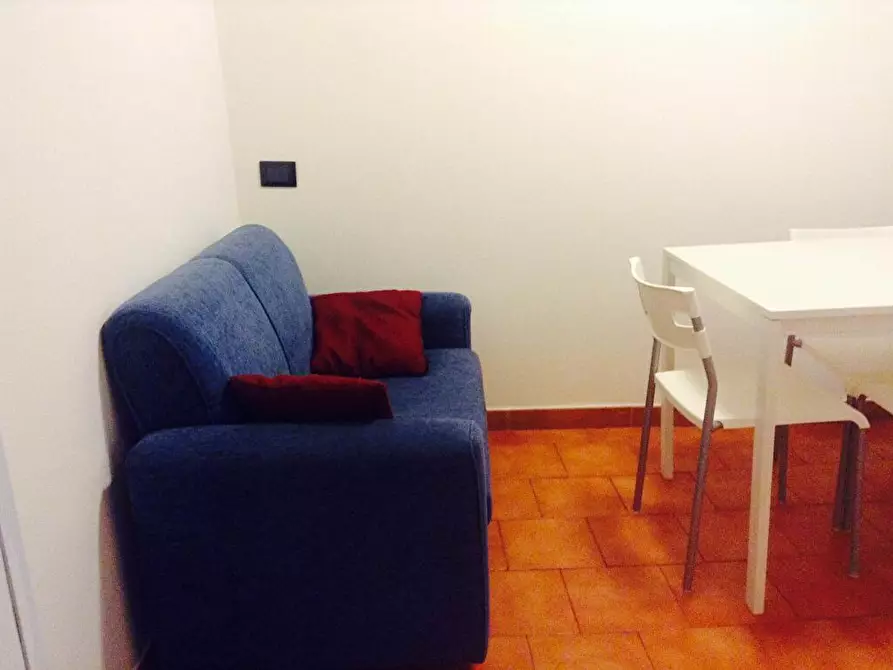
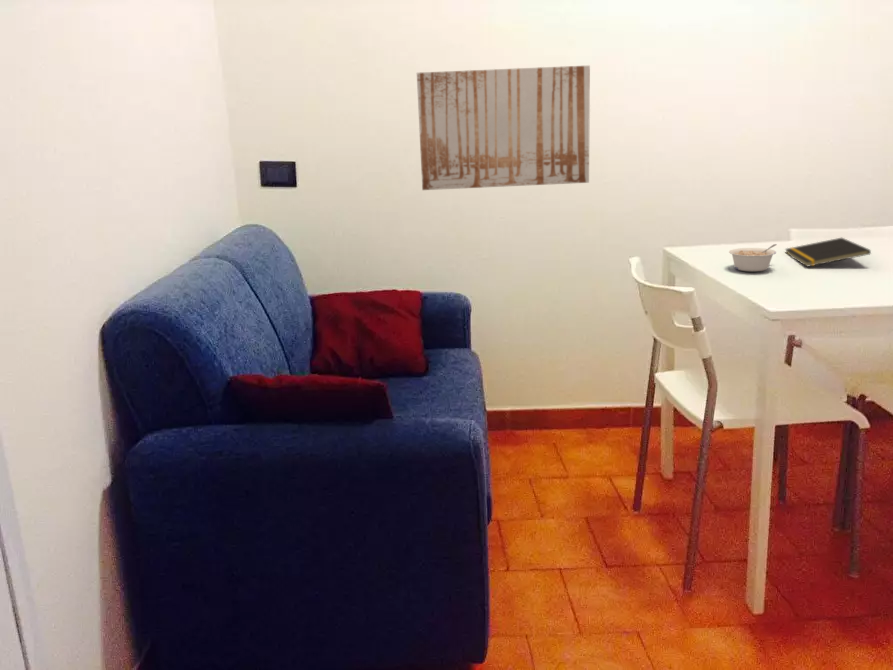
+ notepad [784,237,872,268]
+ wall art [416,64,591,191]
+ legume [728,243,778,272]
